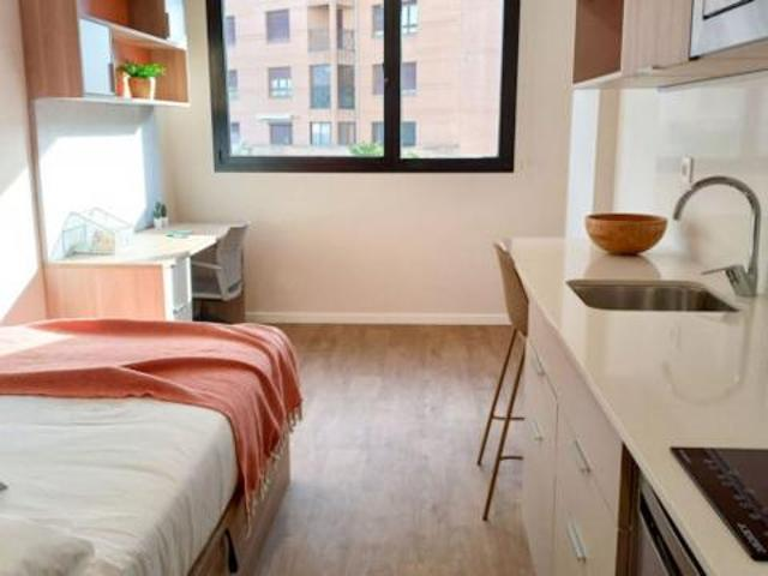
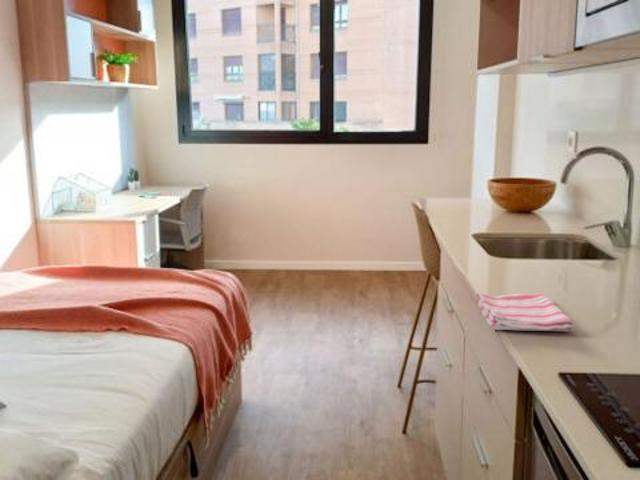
+ dish towel [474,292,575,332]
